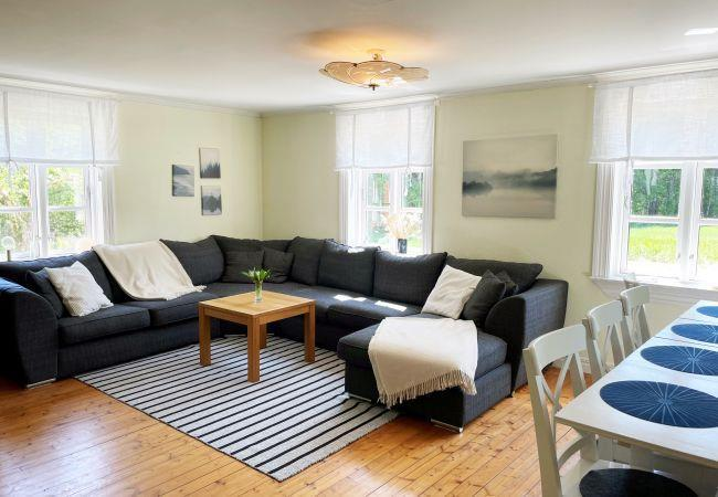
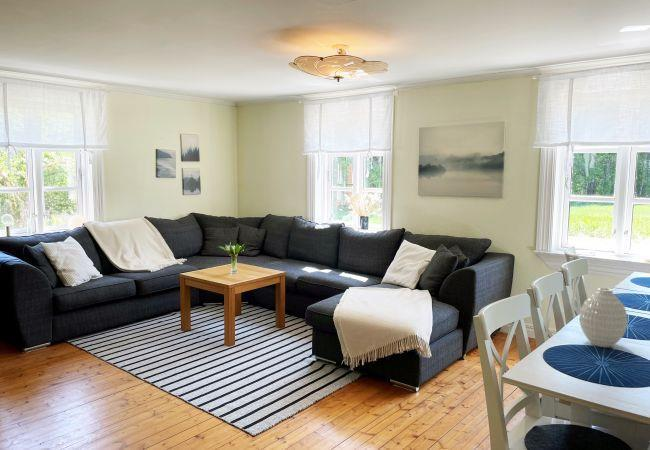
+ vase [579,287,628,348]
